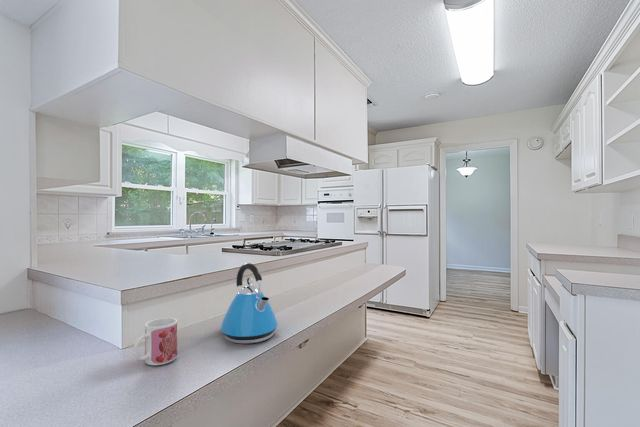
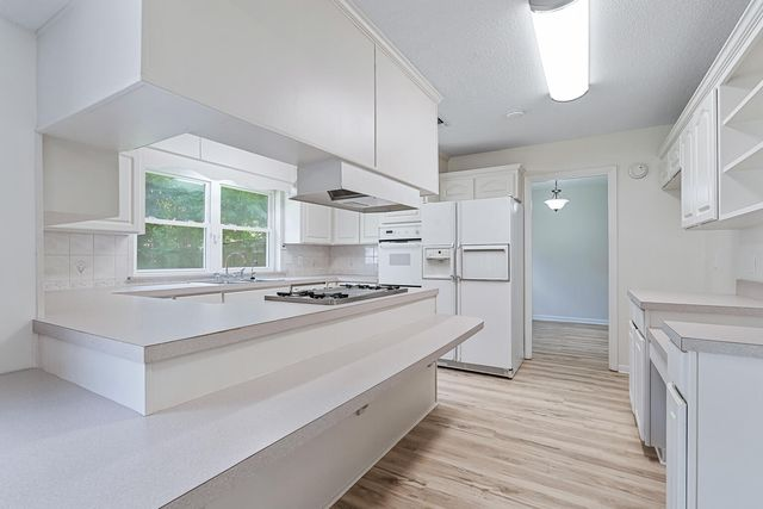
- kettle [219,262,279,345]
- mug [132,317,178,366]
